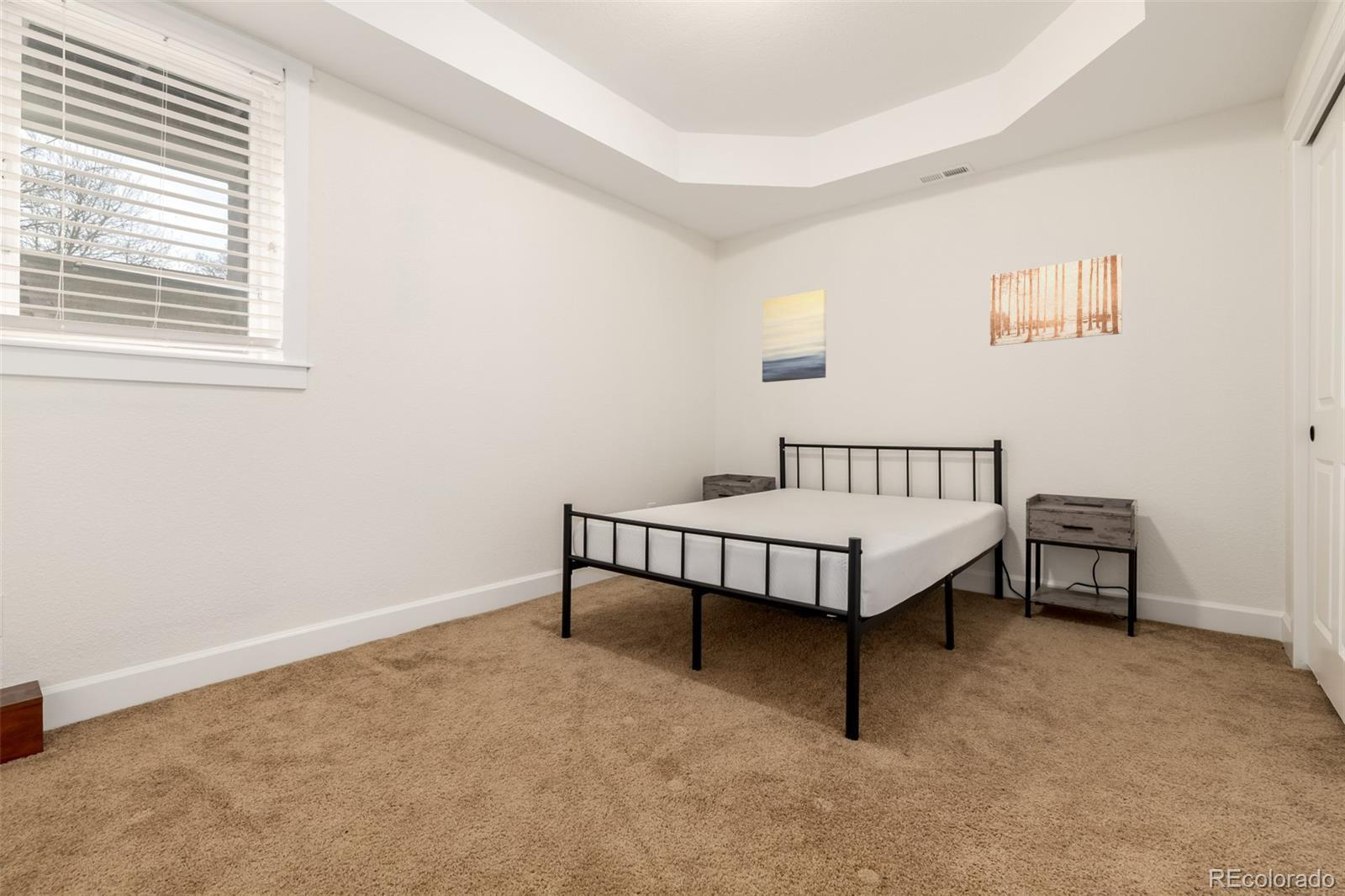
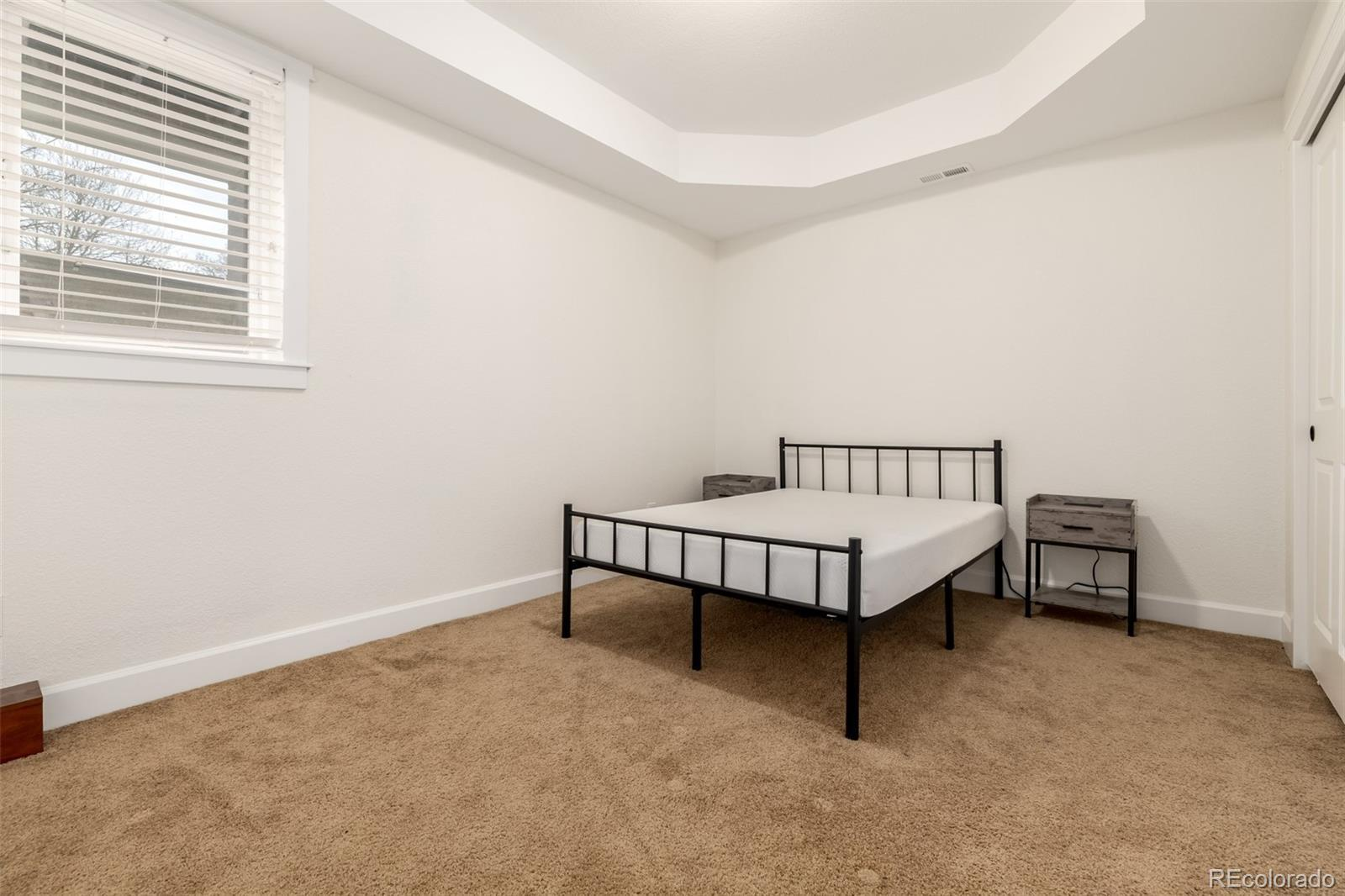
- wall art [762,288,827,383]
- wall art [989,253,1123,347]
